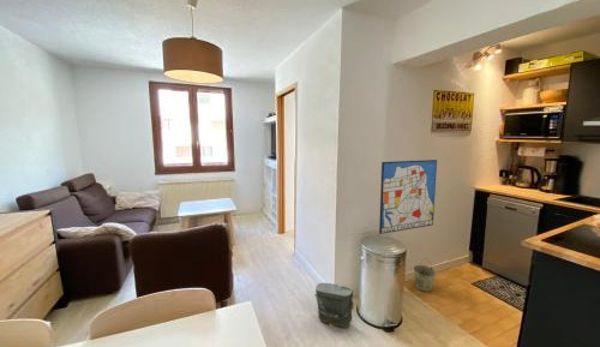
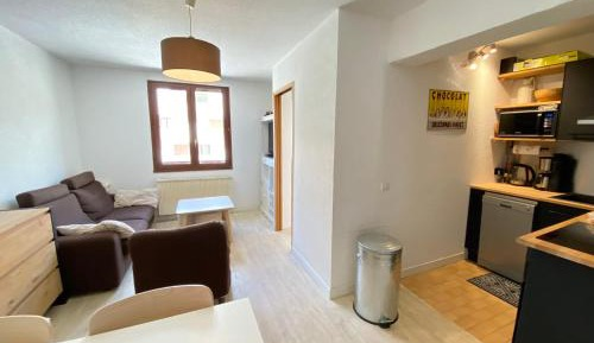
- bucket [412,257,438,293]
- bag [313,282,356,329]
- wall art [378,158,438,235]
